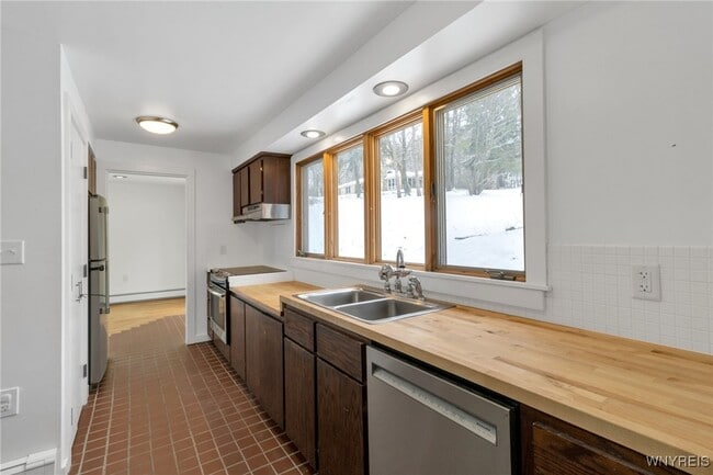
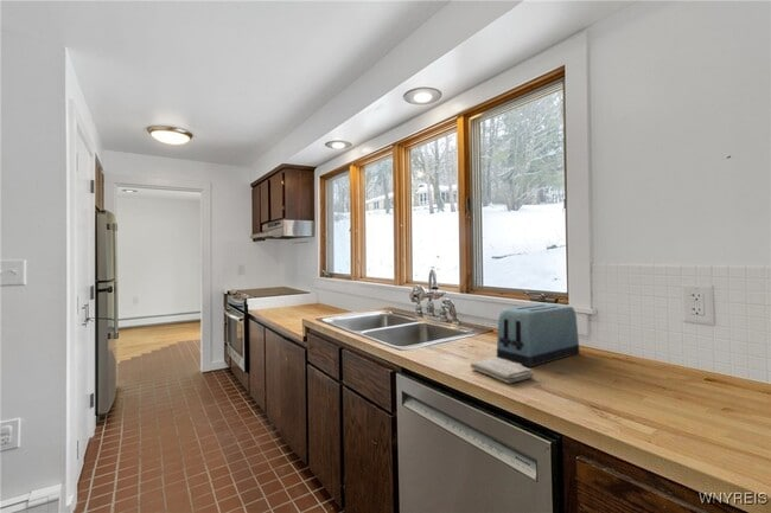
+ washcloth [469,357,535,384]
+ toaster [496,302,580,367]
